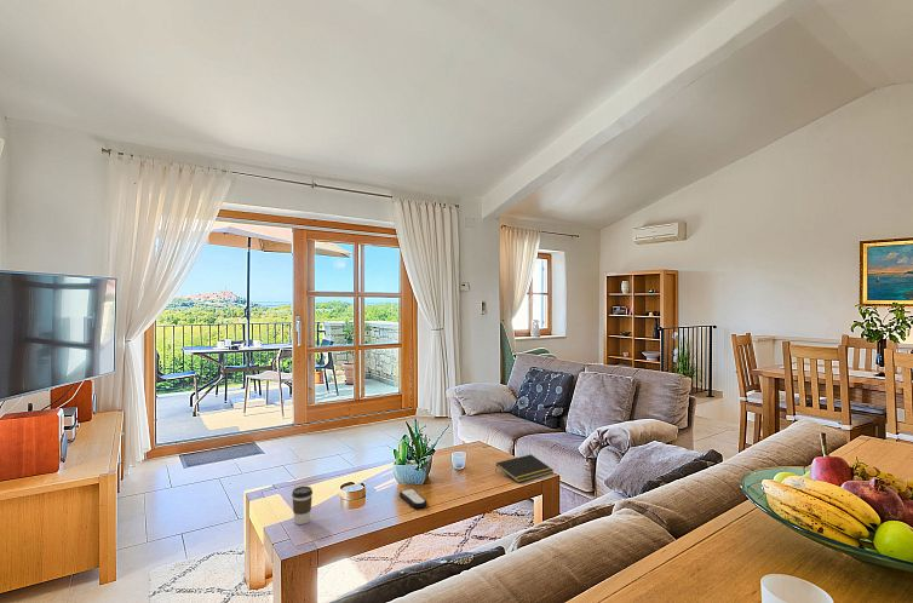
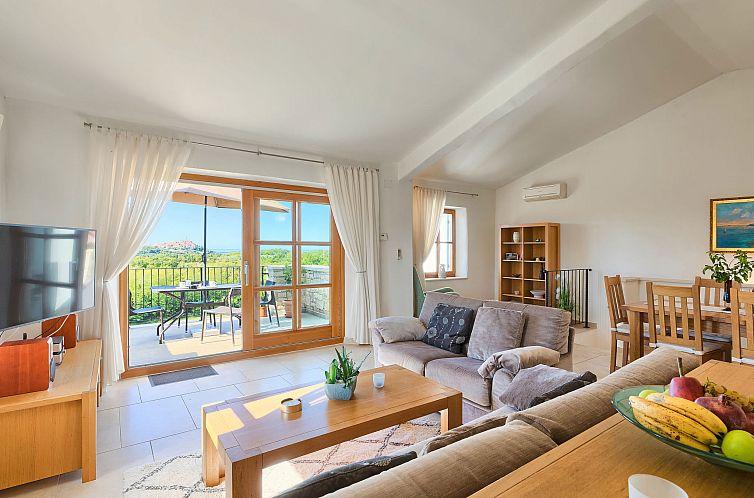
- coffee cup [291,486,314,526]
- remote control [398,488,429,510]
- notepad [494,454,555,483]
